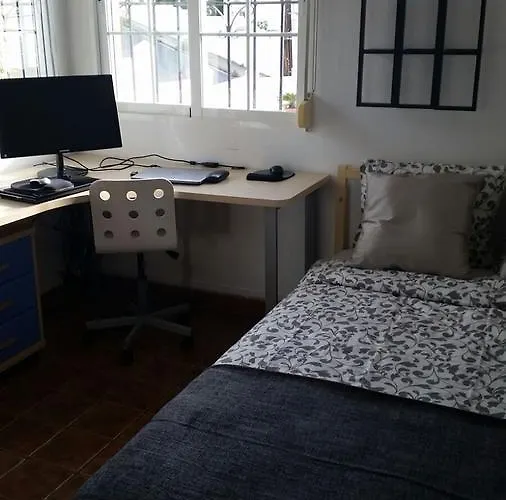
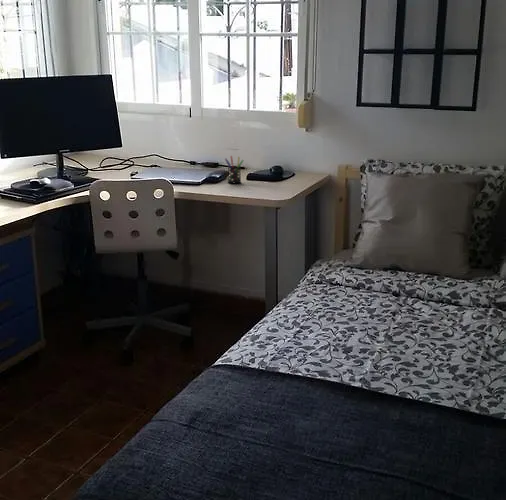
+ pen holder [224,155,244,184]
